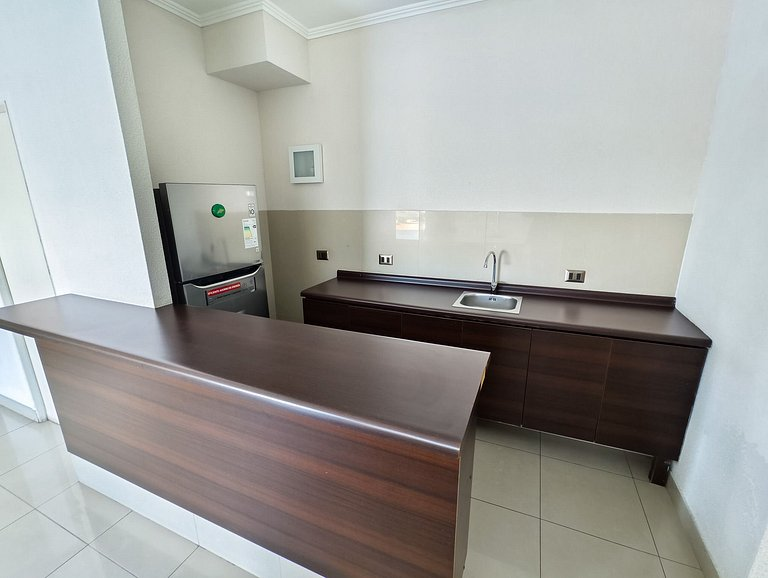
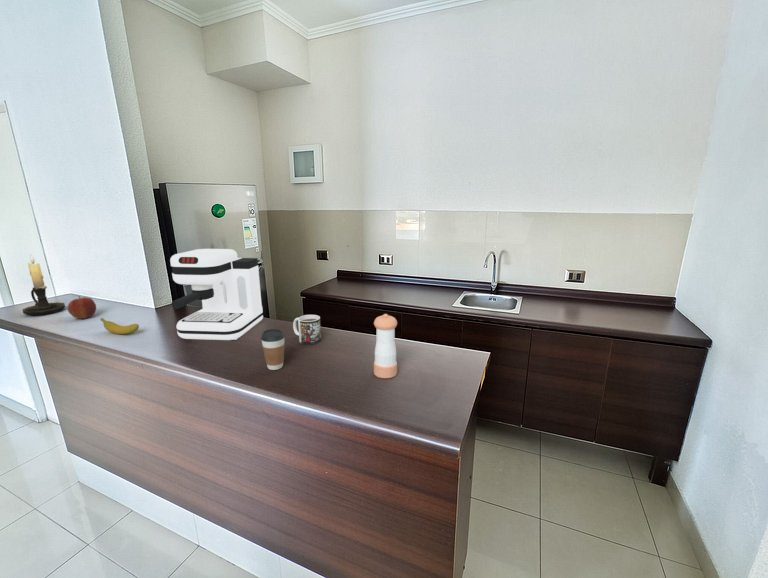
+ banana [100,317,140,335]
+ coffee cup [260,328,286,371]
+ candle holder [22,254,66,317]
+ coffee maker [169,248,264,341]
+ mug [292,314,322,345]
+ apple [66,295,97,320]
+ pepper shaker [373,313,398,379]
